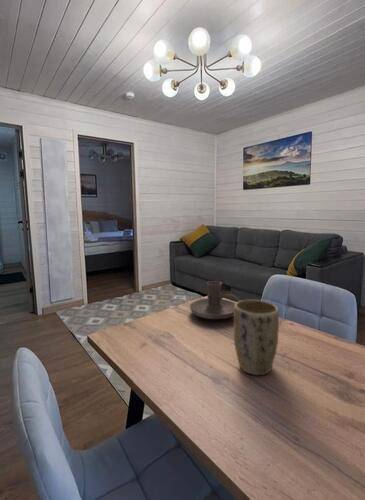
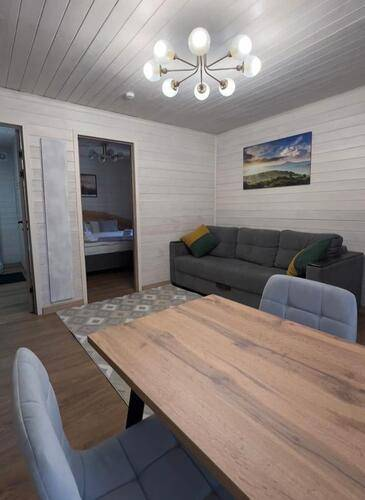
- plant pot [233,299,280,376]
- candle holder [189,280,242,320]
